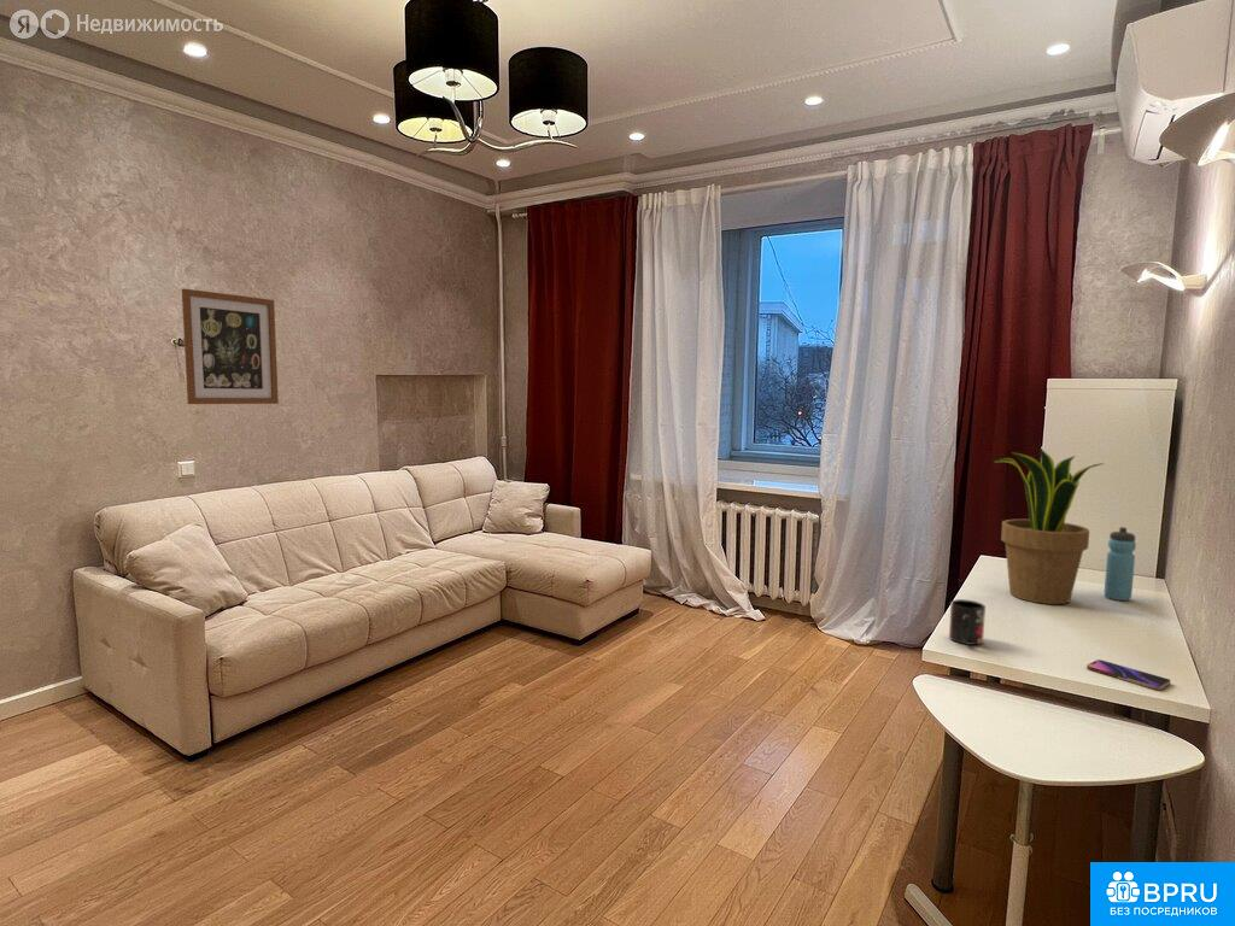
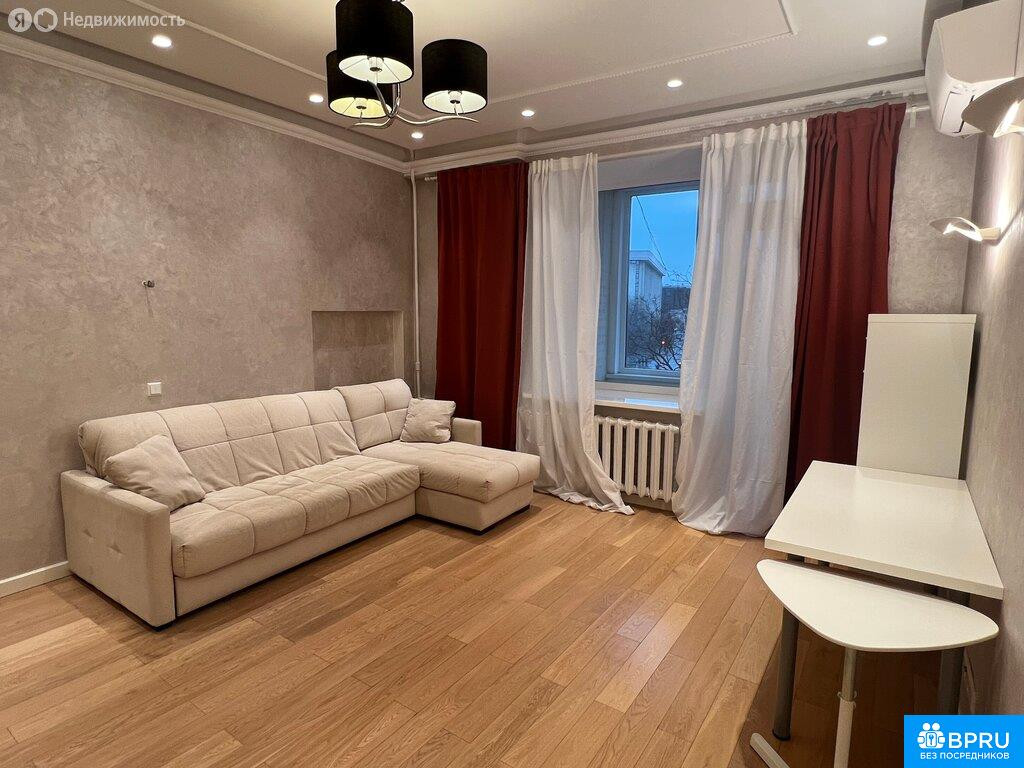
- smartphone [1085,658,1171,691]
- water bottle [1104,526,1137,602]
- mug [948,598,987,646]
- potted plant [993,447,1106,605]
- wall art [181,287,280,405]
